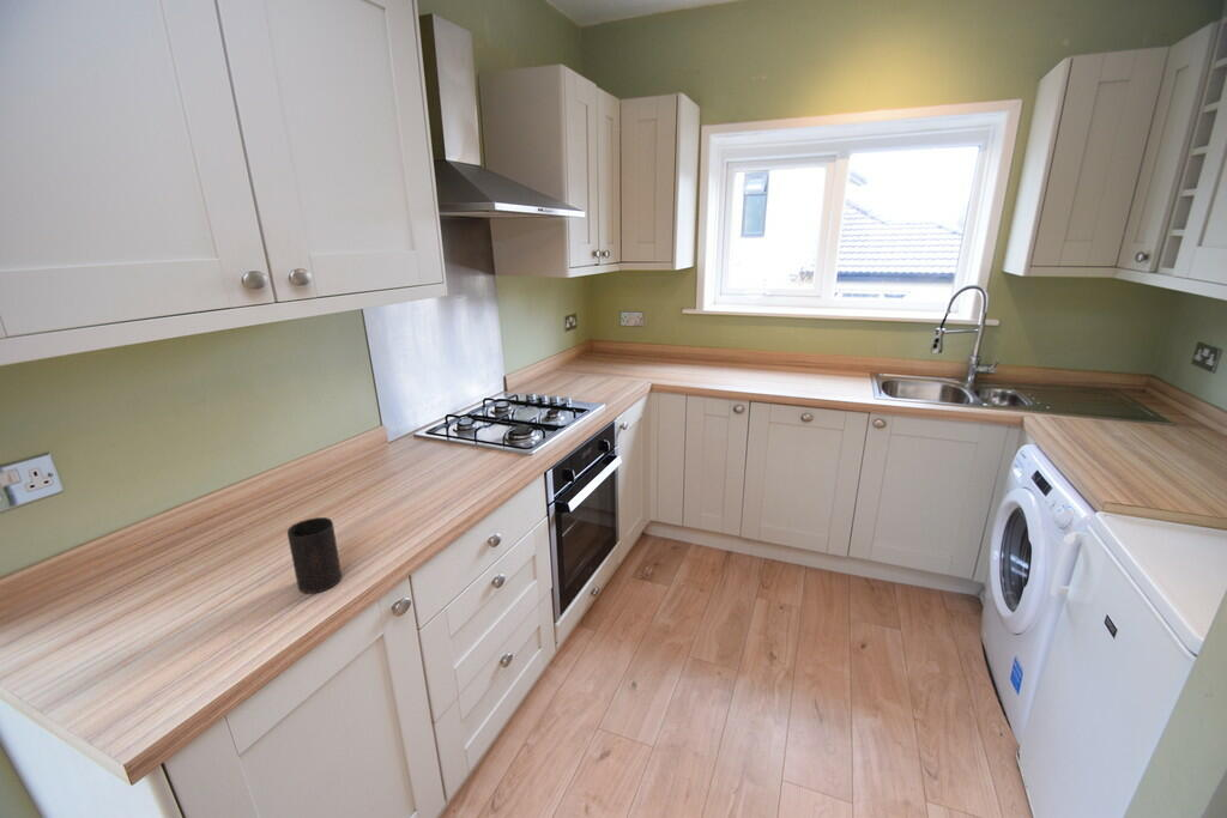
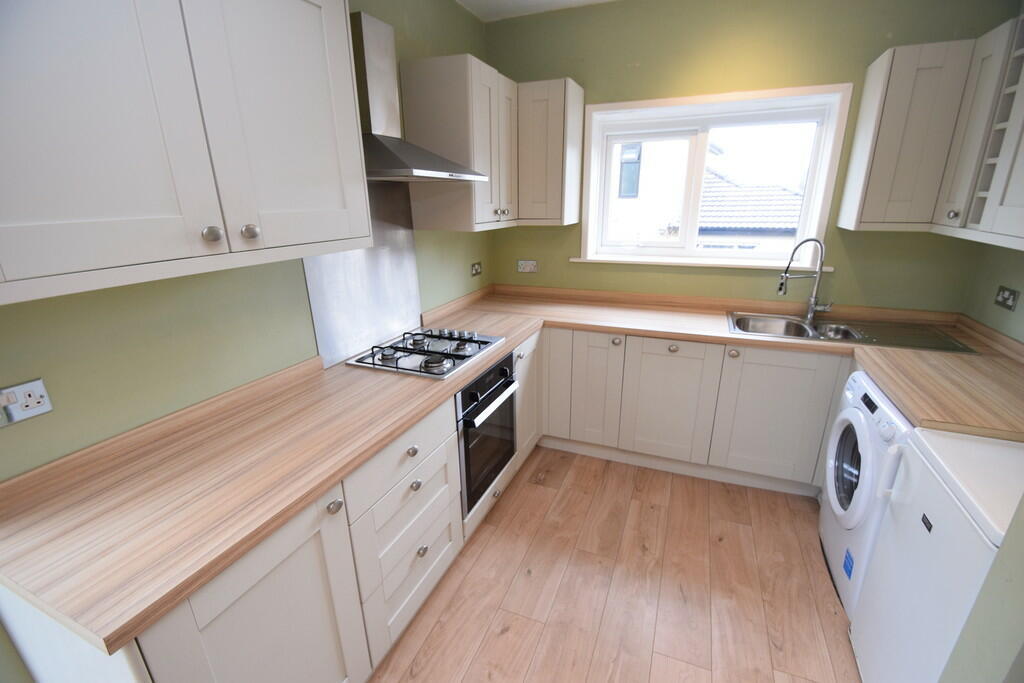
- cup [286,516,343,594]
